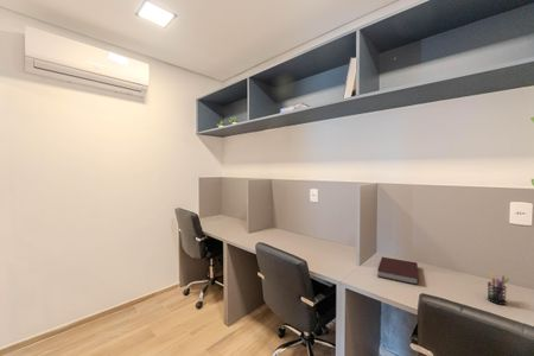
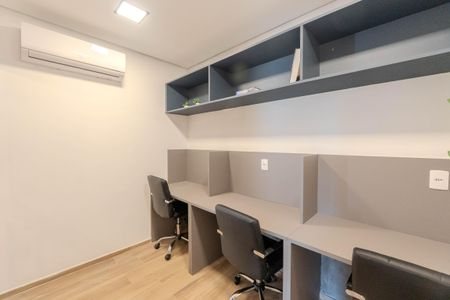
- notebook [376,256,420,286]
- pen holder [487,272,510,306]
